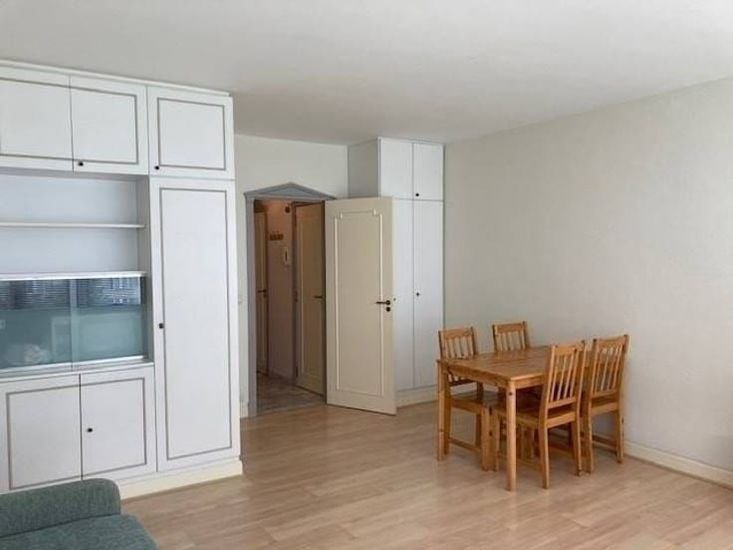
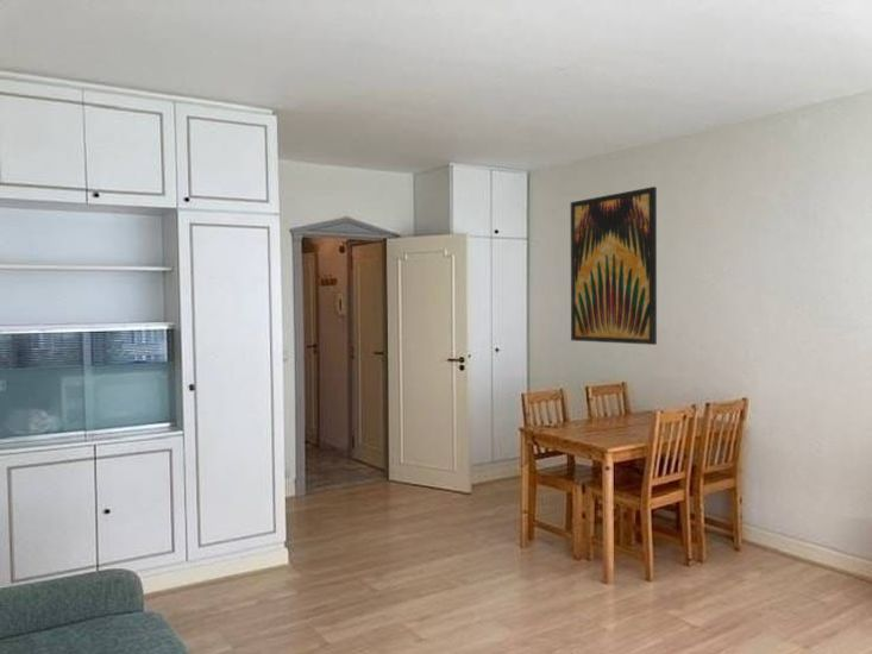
+ wall art [570,185,658,346]
